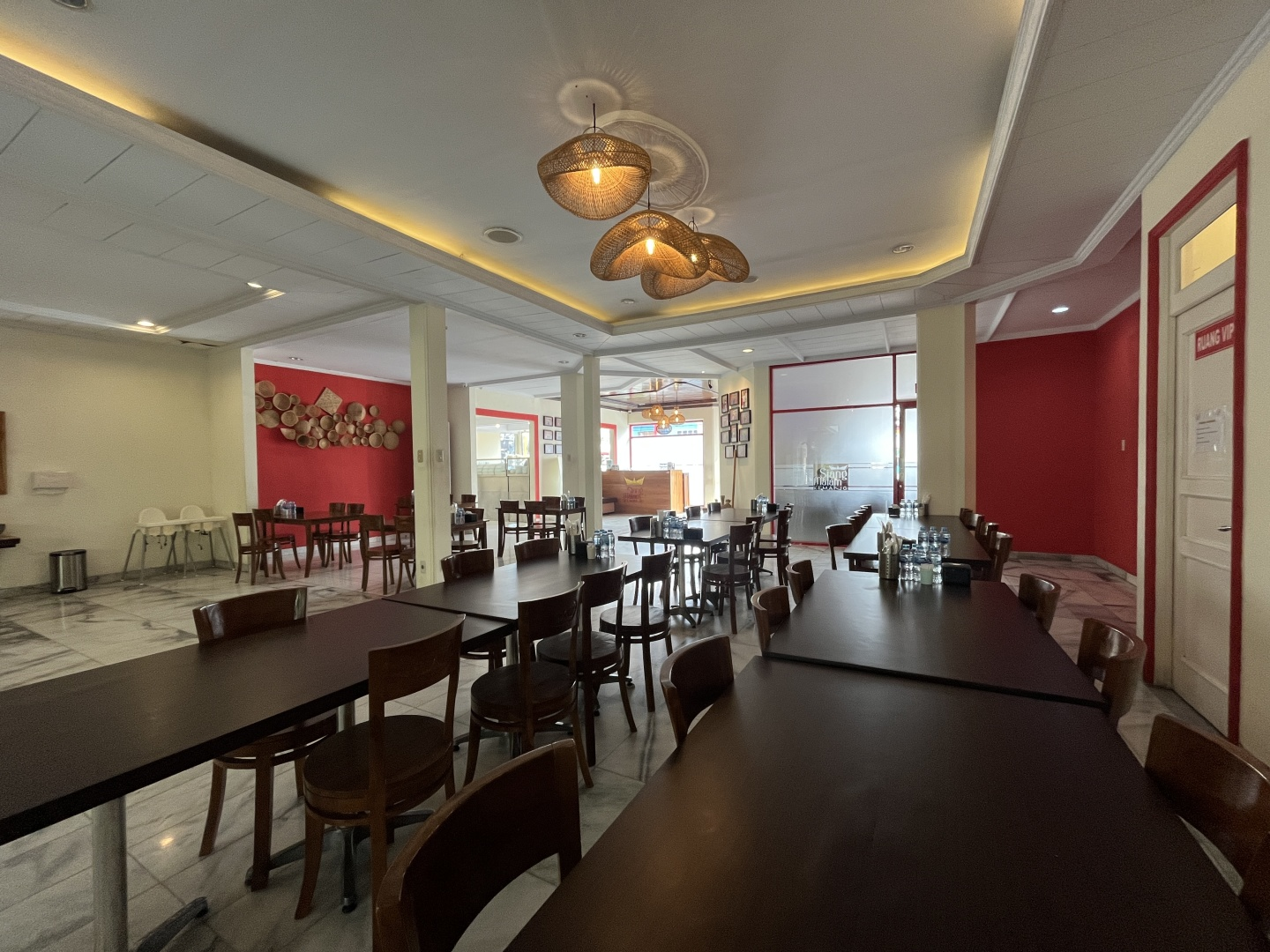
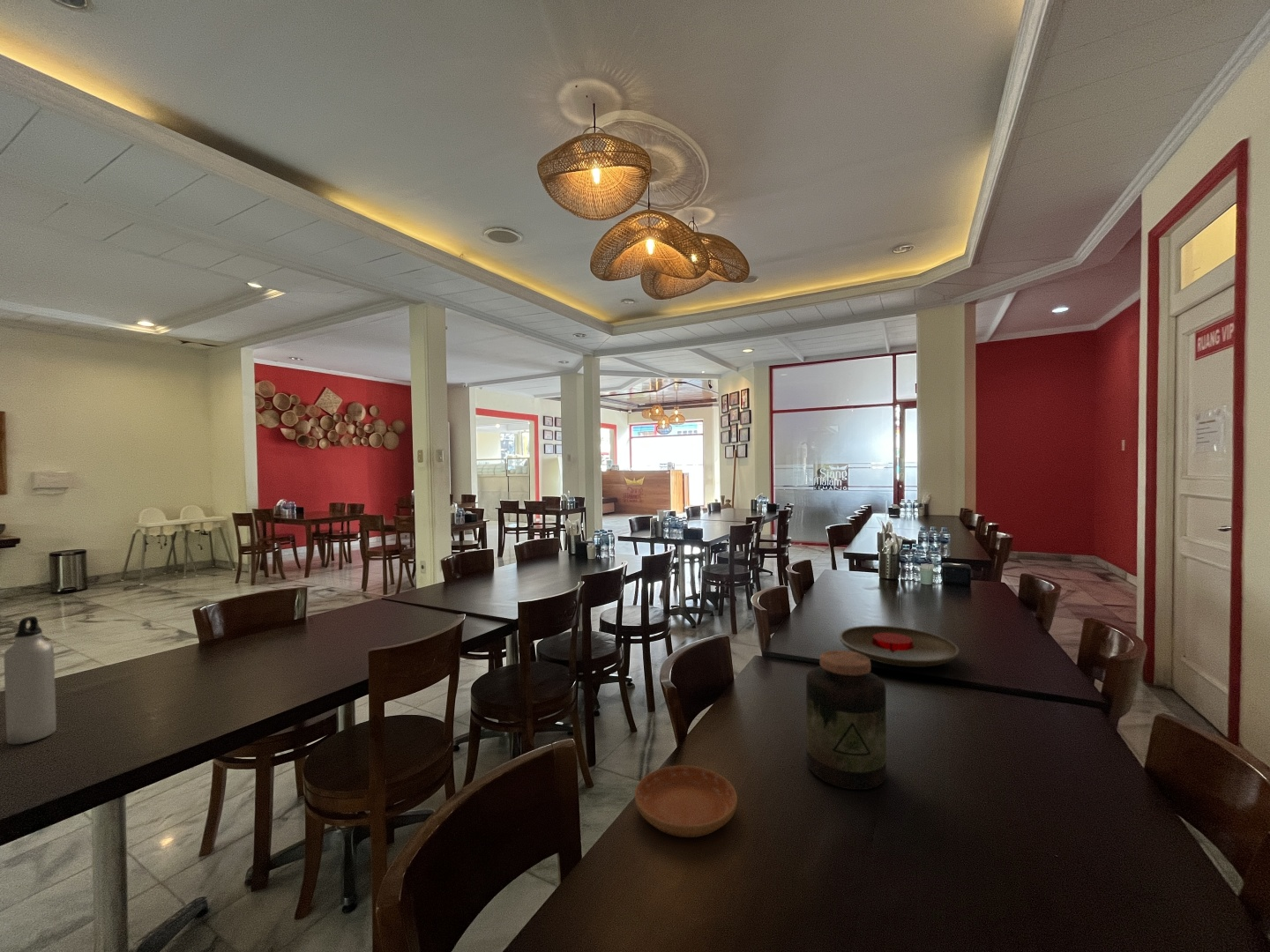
+ saucer [634,765,738,838]
+ jar [805,650,887,791]
+ plate [838,624,960,668]
+ water bottle [3,615,57,745]
